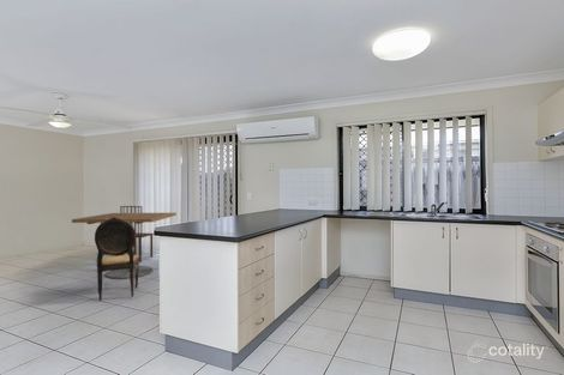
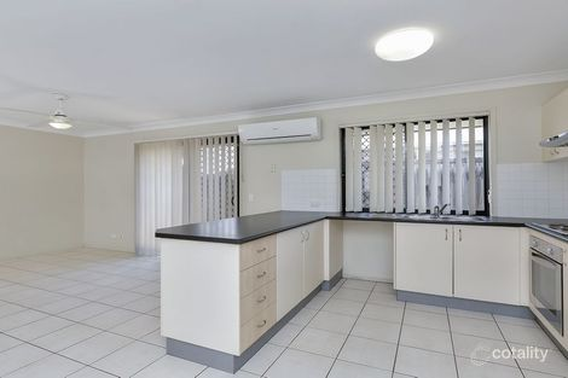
- dining table [71,212,178,280]
- dining chair [119,205,155,264]
- dining chair [94,217,140,302]
